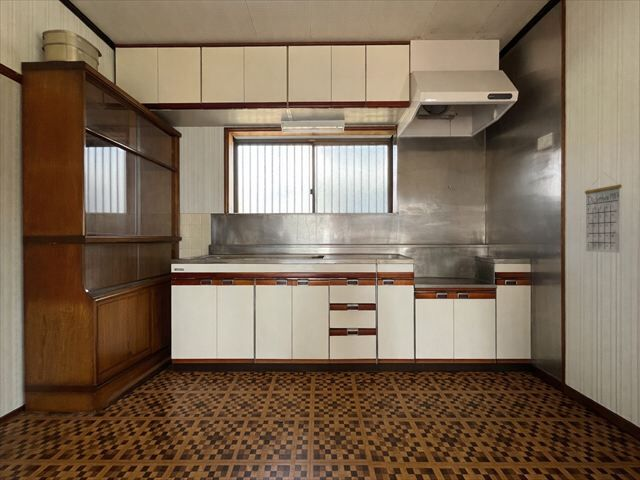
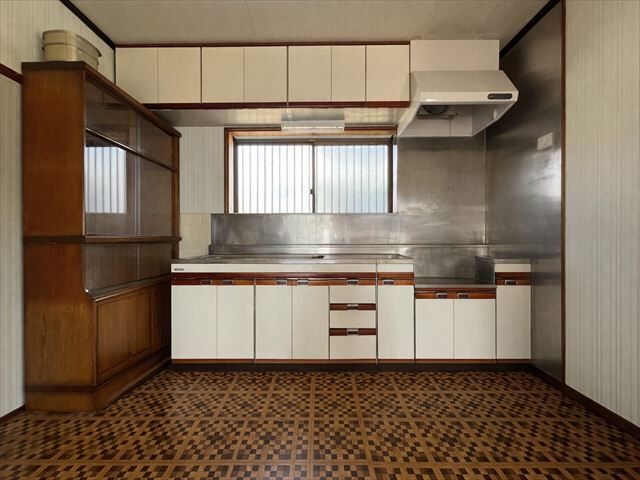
- calendar [584,173,623,254]
